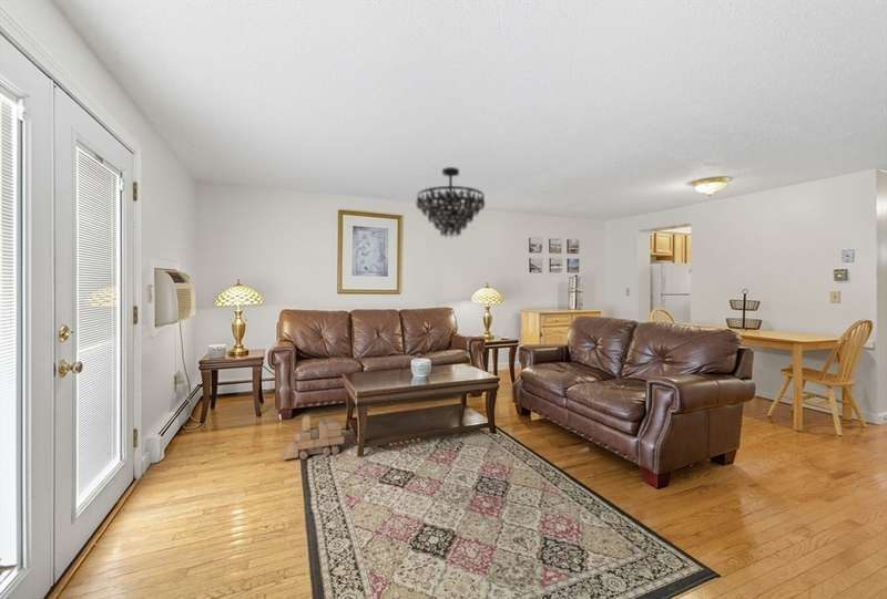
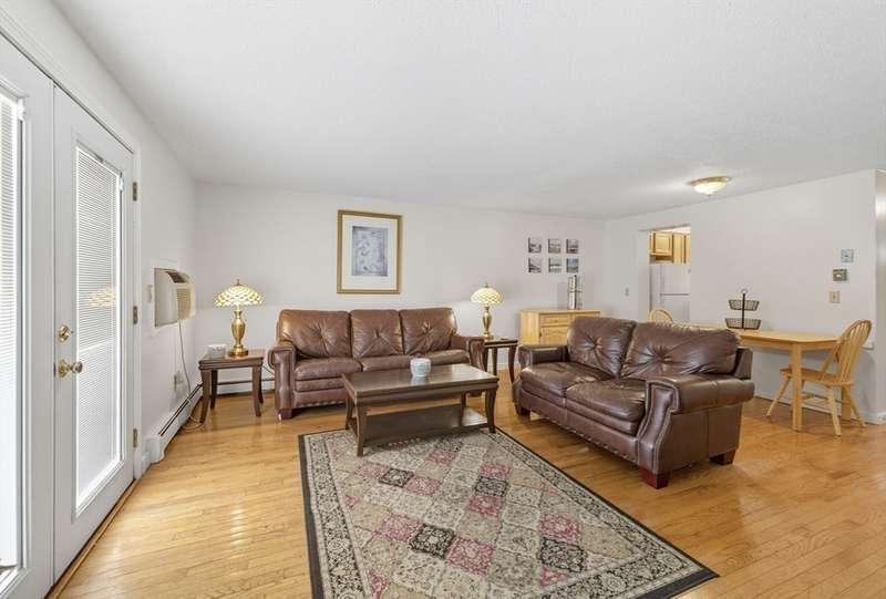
- chandelier [416,166,486,238]
- toy train [281,413,345,461]
